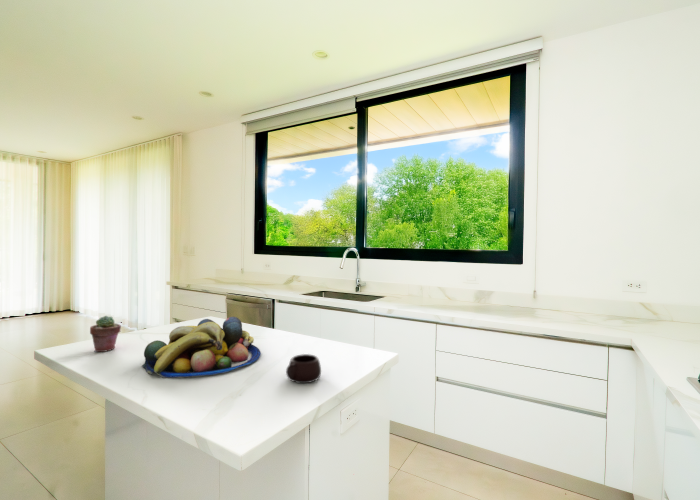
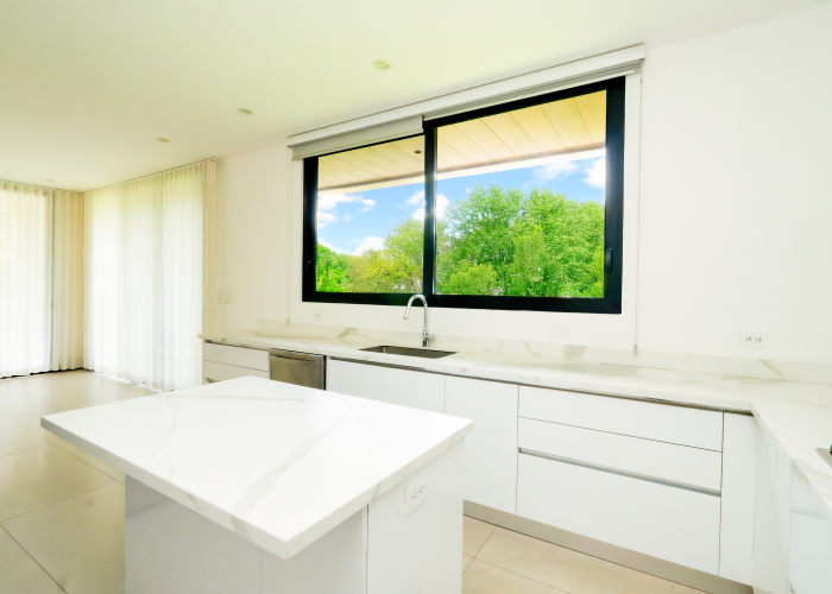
- potted succulent [89,315,122,353]
- mug [285,353,322,384]
- fruit bowl [141,316,262,378]
